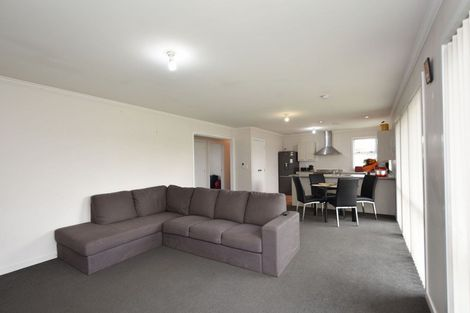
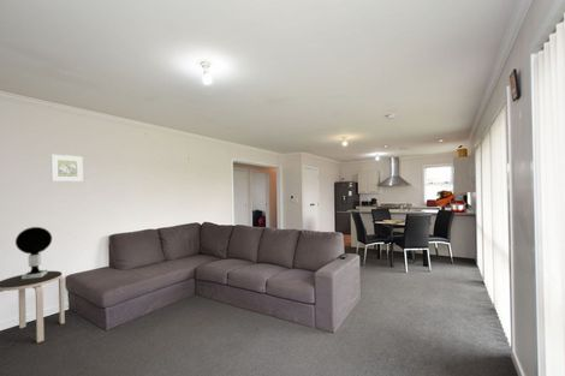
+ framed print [49,154,84,183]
+ table lamp [14,226,53,279]
+ side table [0,270,66,344]
